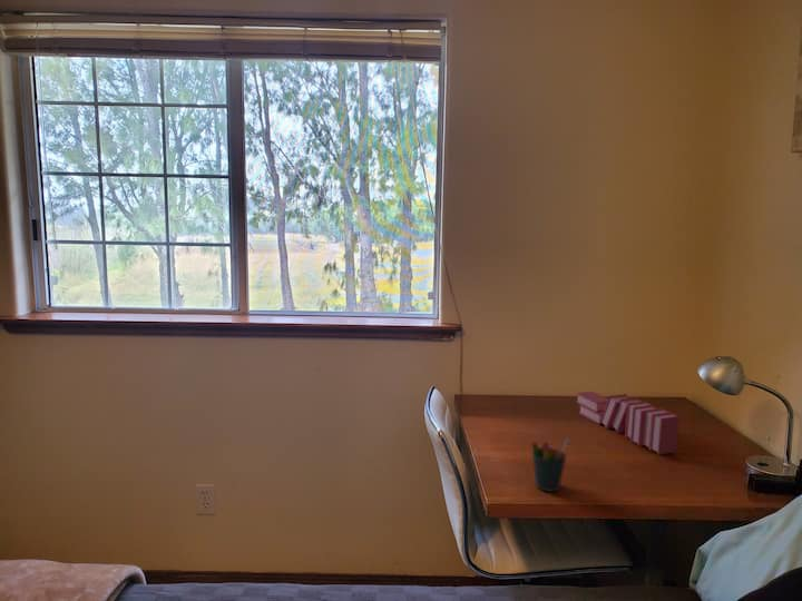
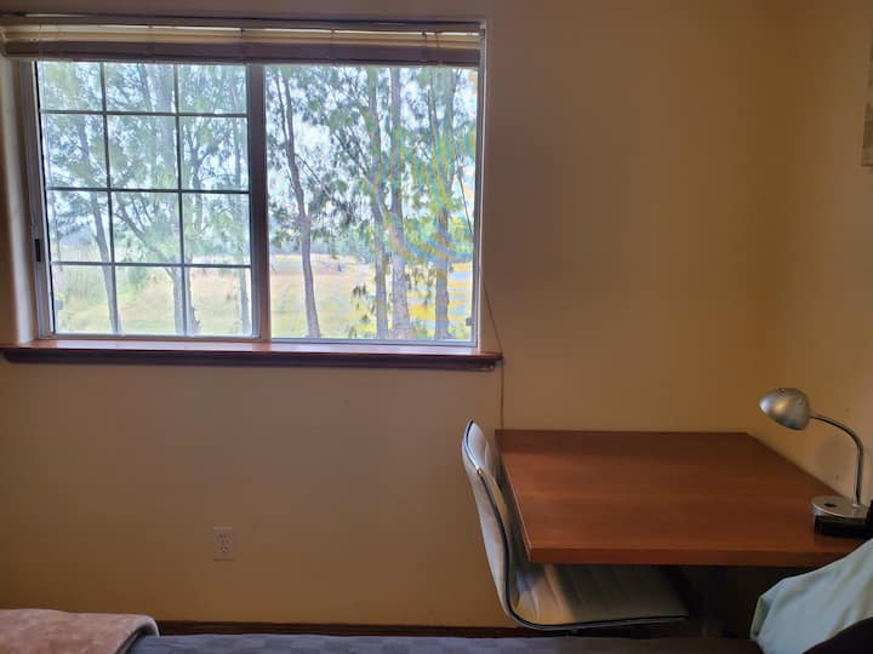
- pen holder [530,436,570,493]
- book [575,391,681,455]
